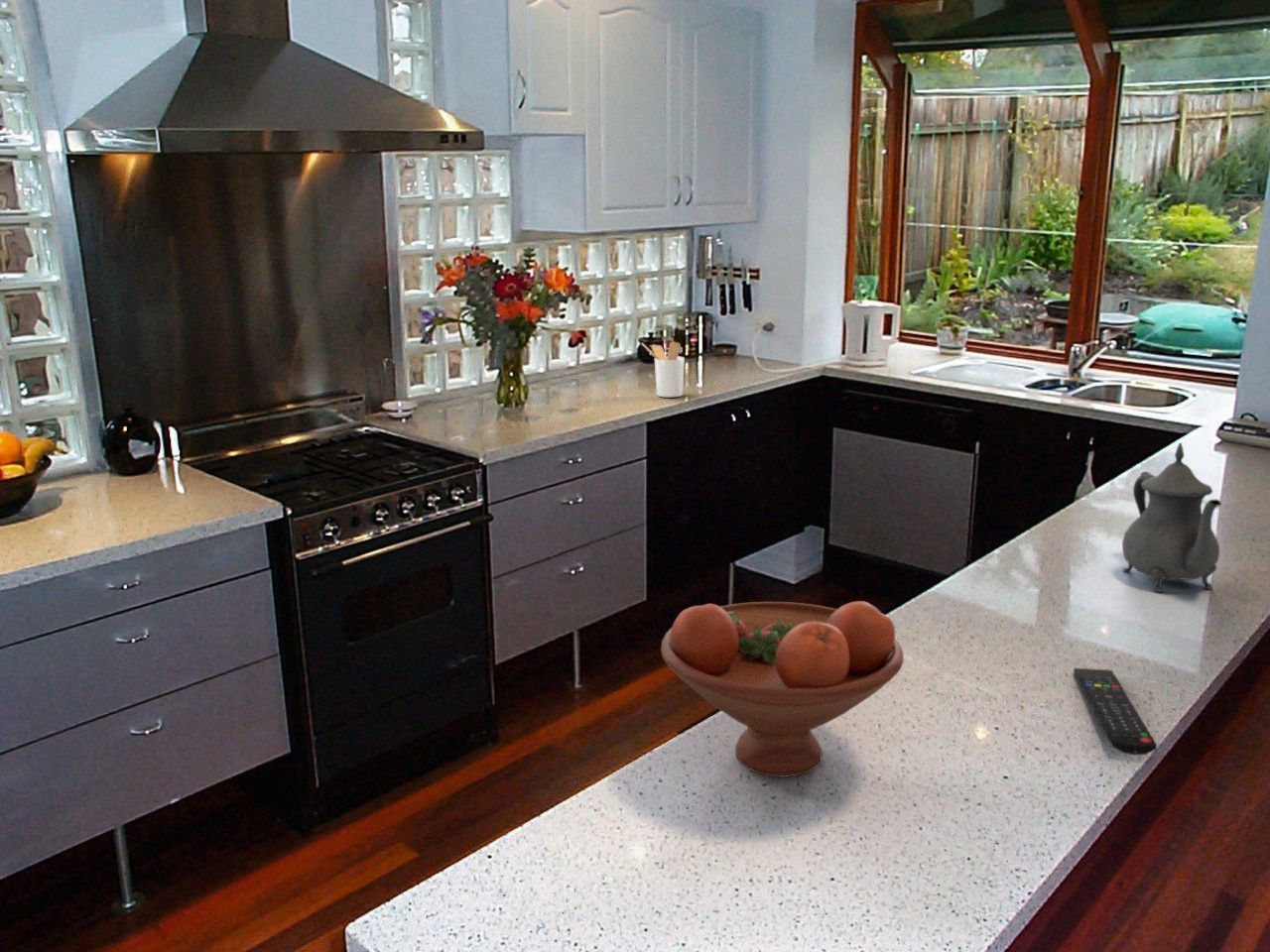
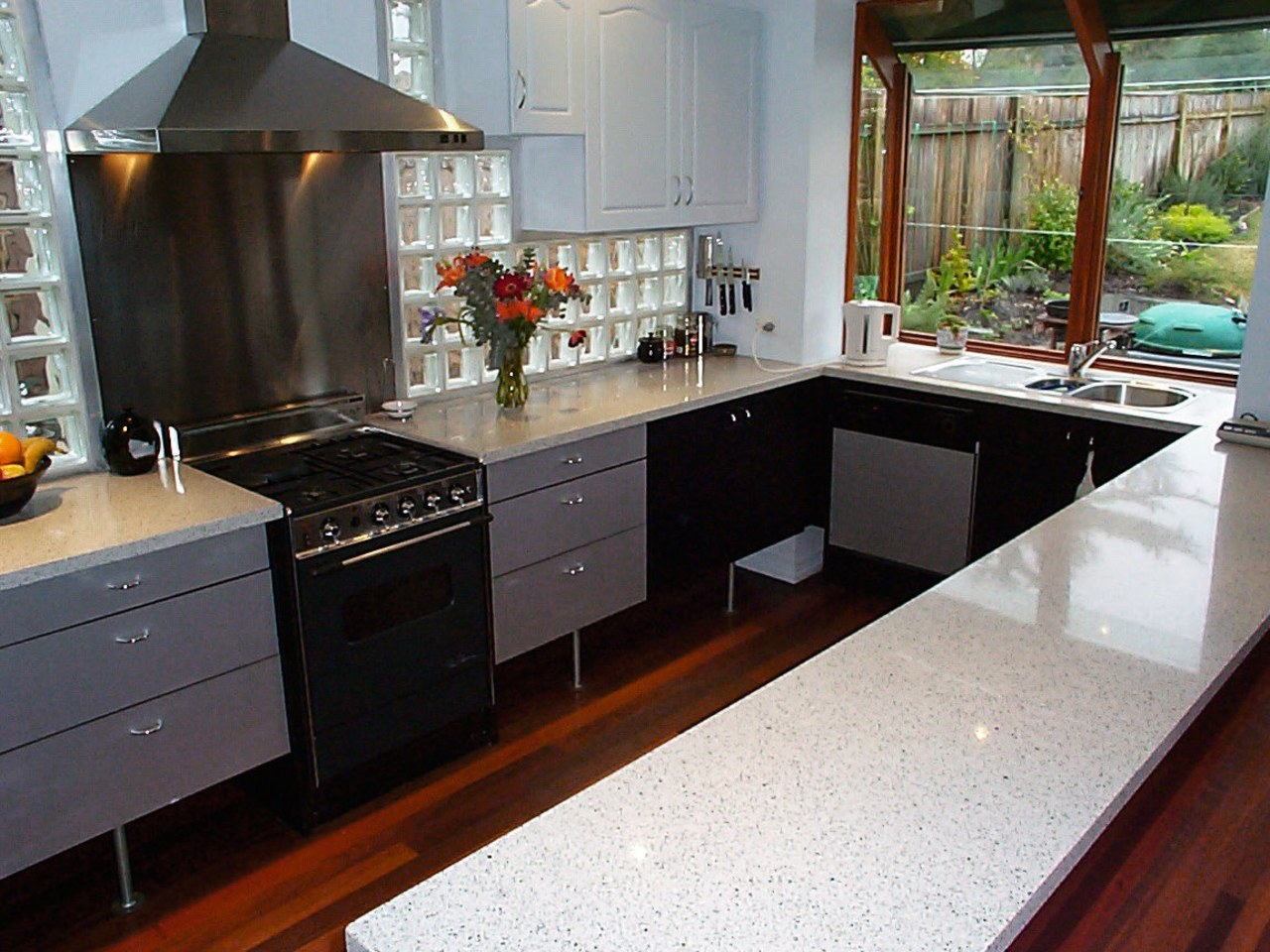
- teapot [1121,442,1222,593]
- remote control [1073,667,1158,756]
- fruit bowl [660,600,904,778]
- utensil holder [641,340,686,399]
